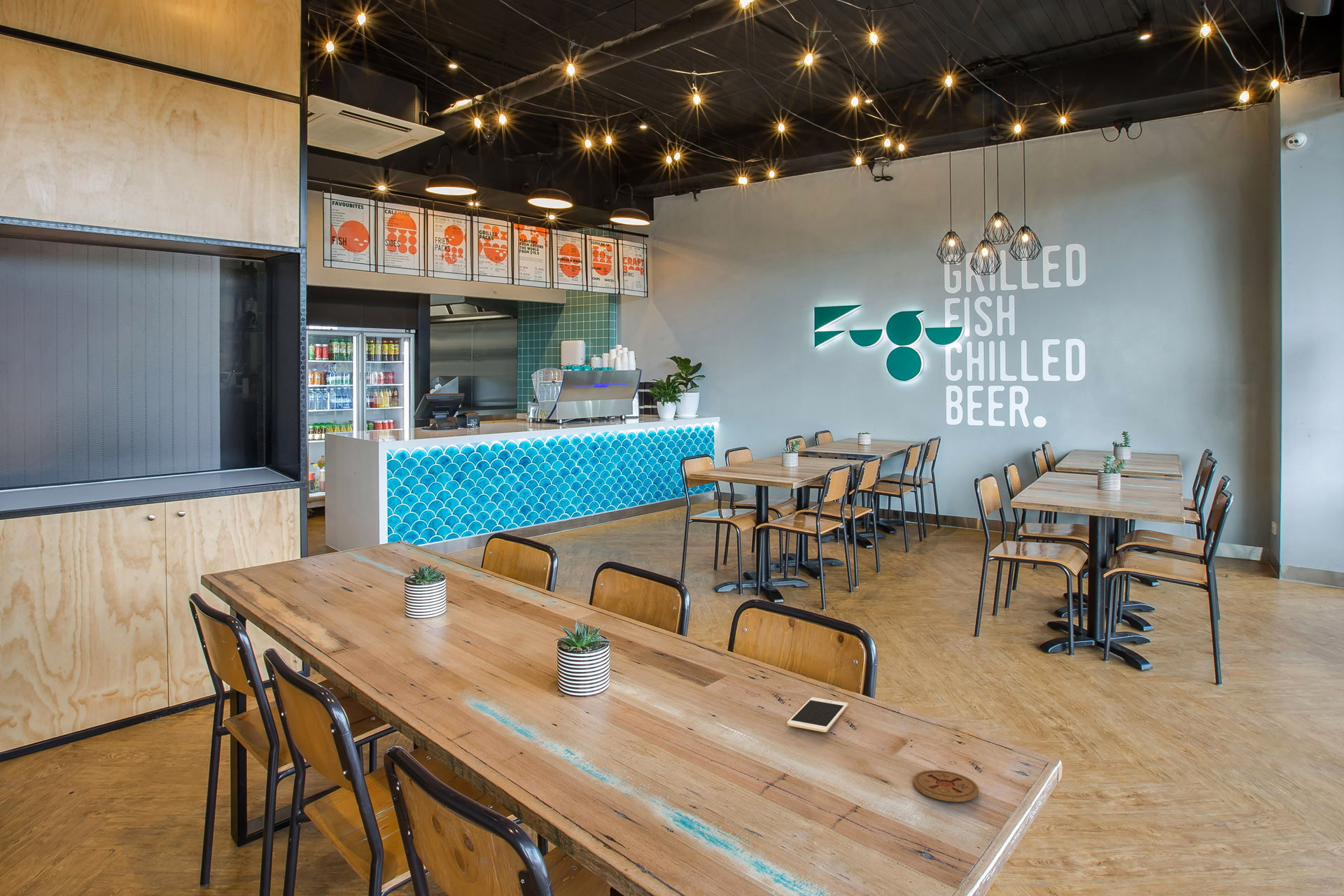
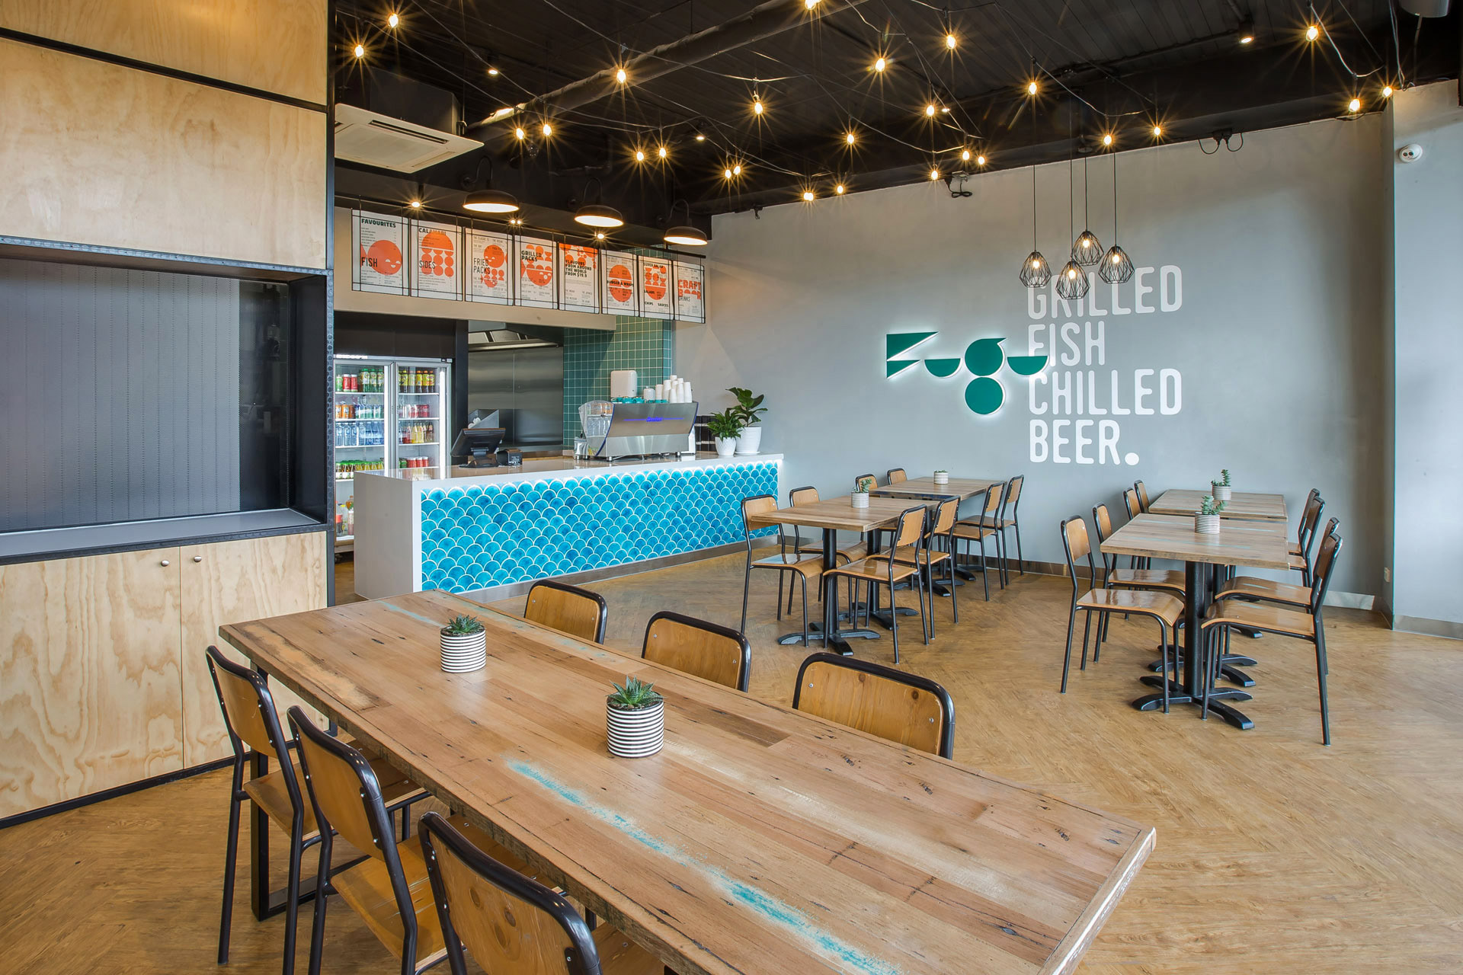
- cell phone [786,696,849,733]
- coaster [913,769,979,802]
